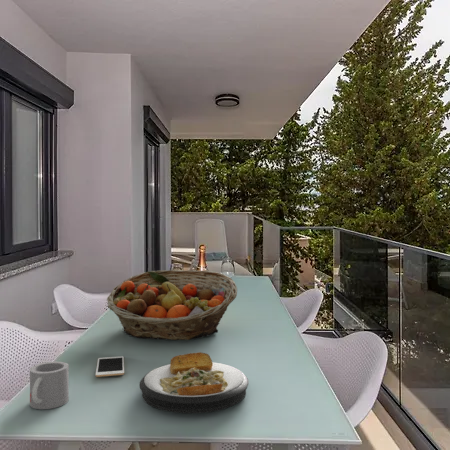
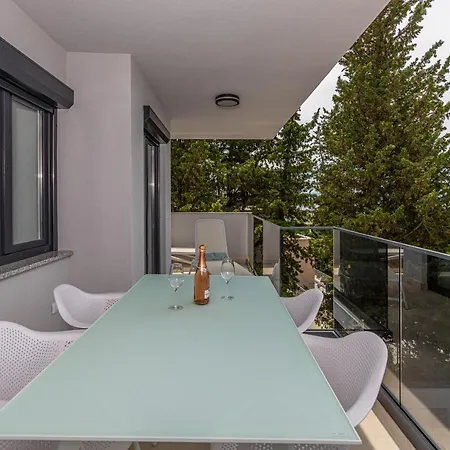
- plate [138,351,250,414]
- fruit basket [106,269,238,341]
- cell phone [95,355,125,378]
- mug [29,361,70,410]
